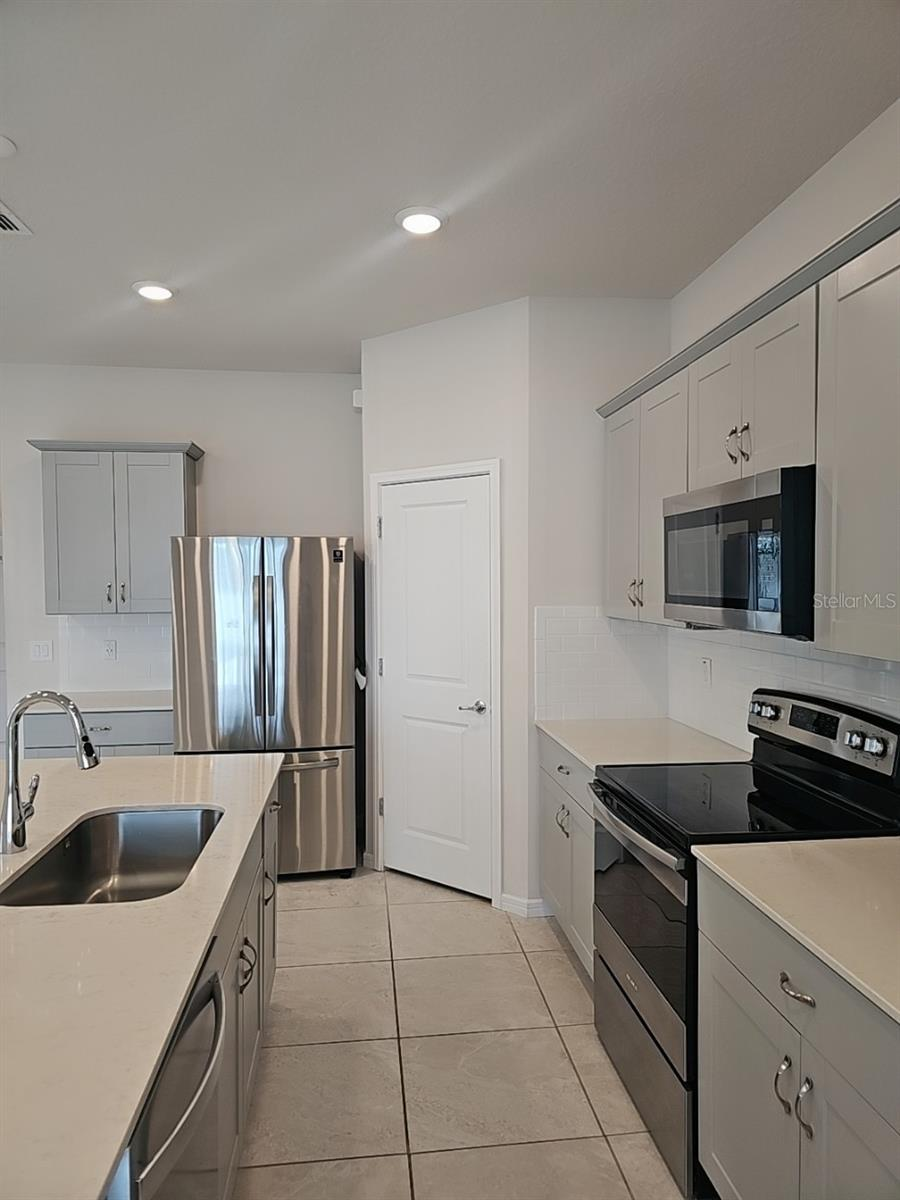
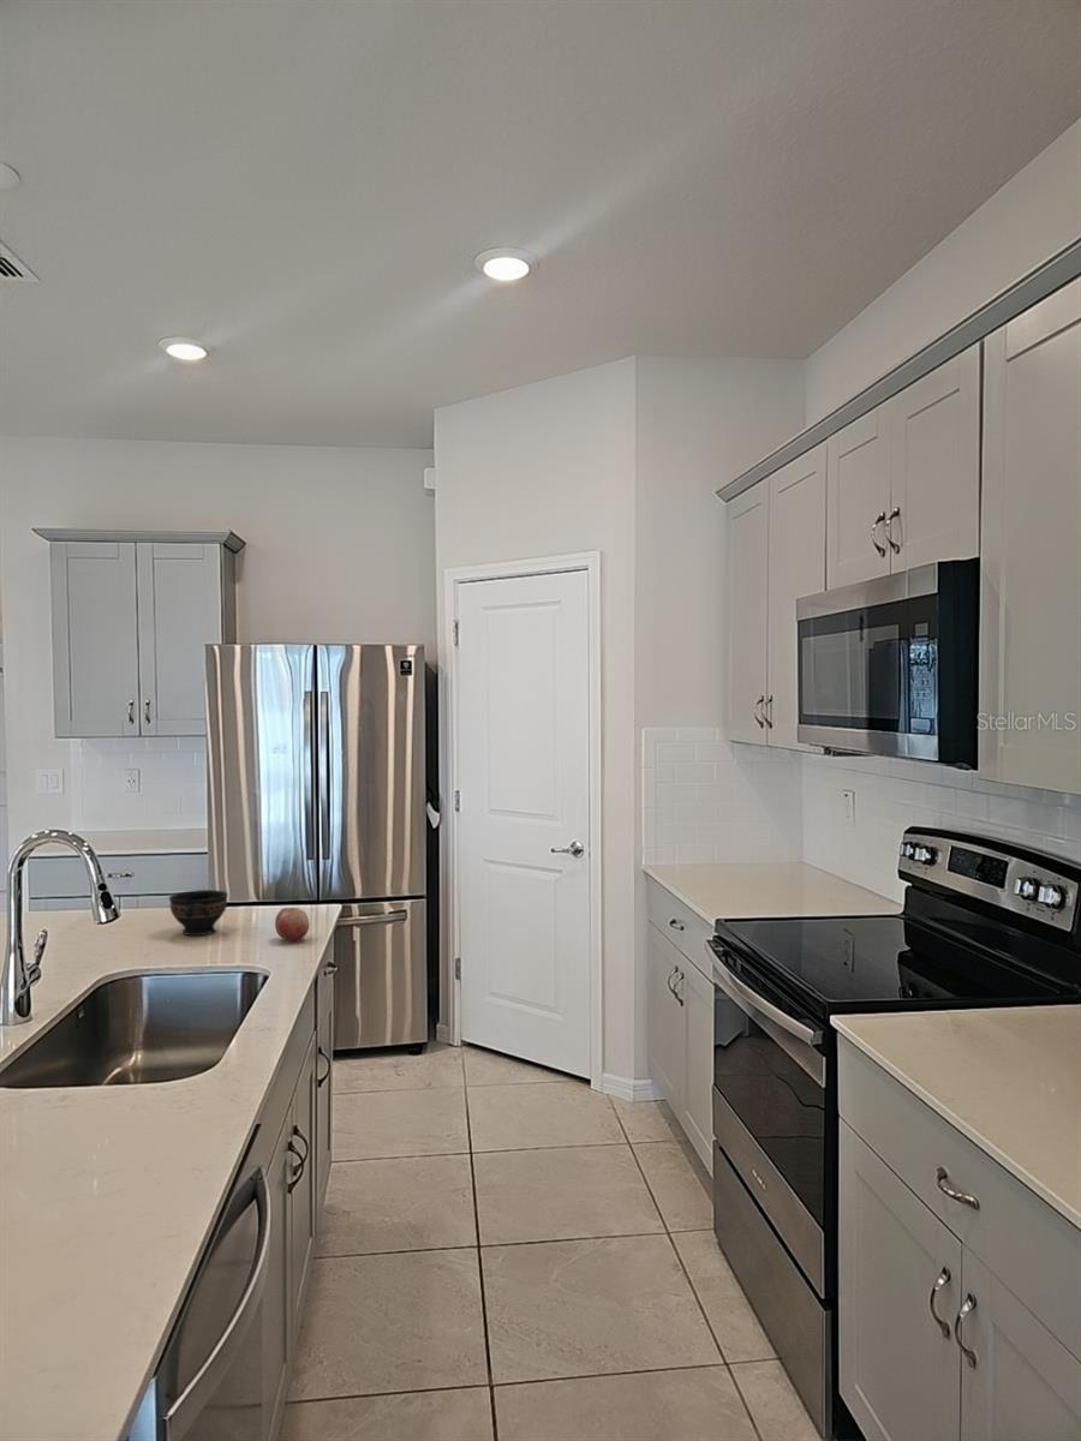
+ fruit [274,907,310,943]
+ bowl [168,889,229,937]
